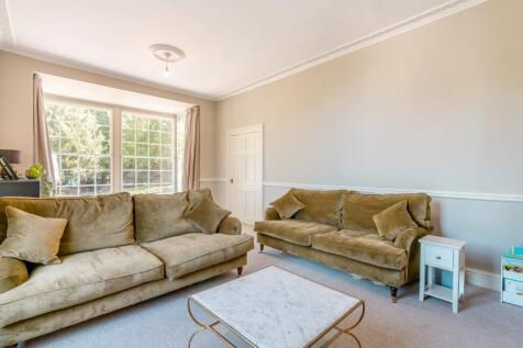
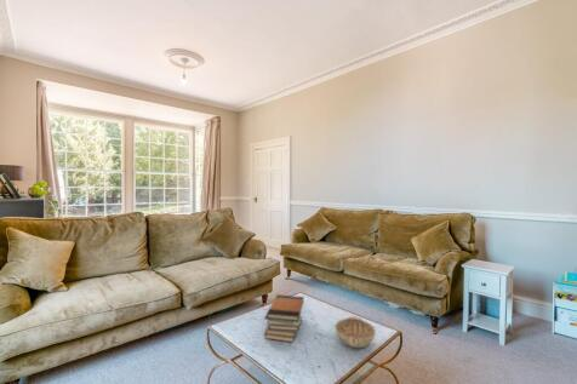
+ decorative bowl [333,315,377,349]
+ book stack [263,293,305,344]
